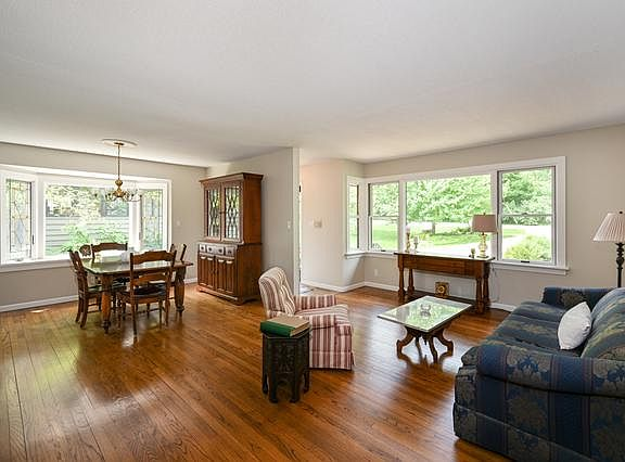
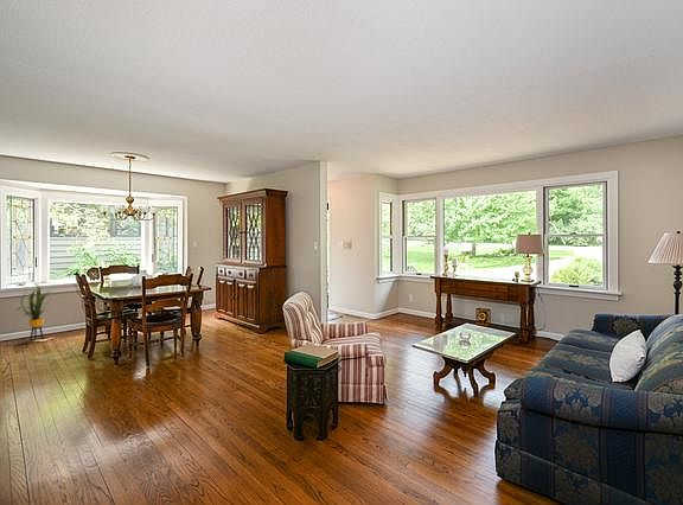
+ house plant [15,283,59,343]
